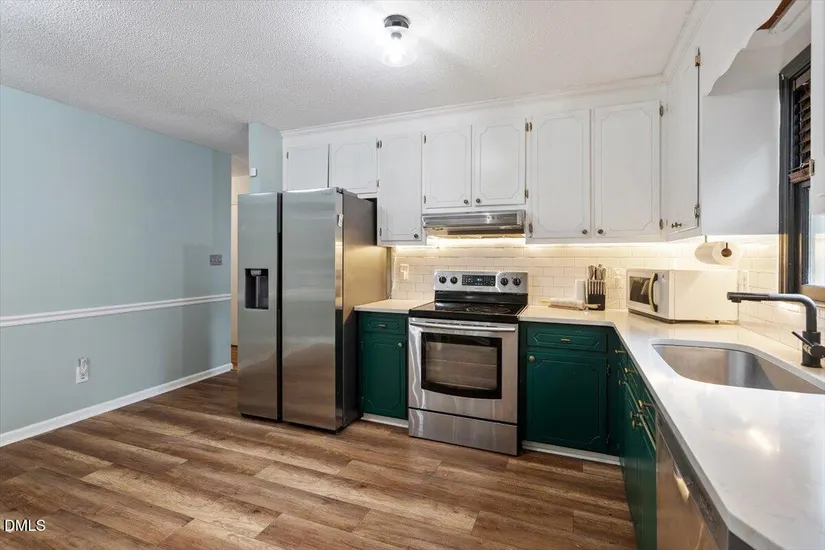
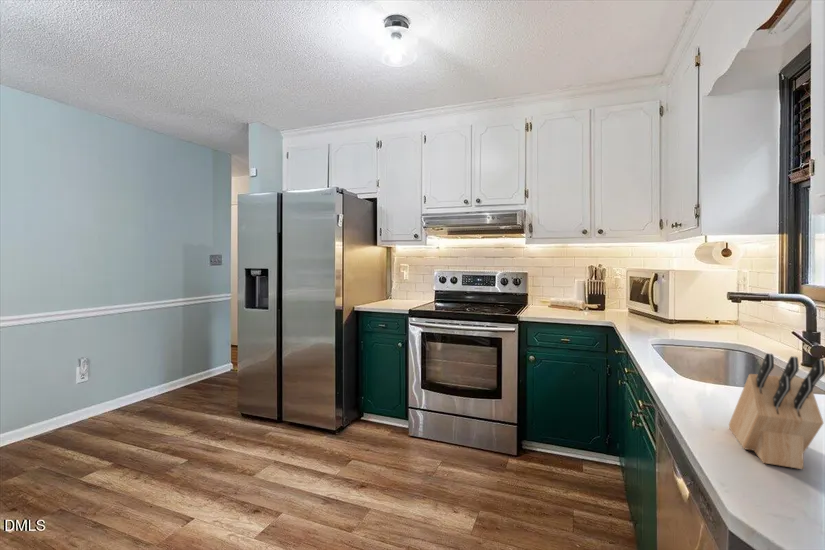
+ knife block [728,352,825,470]
